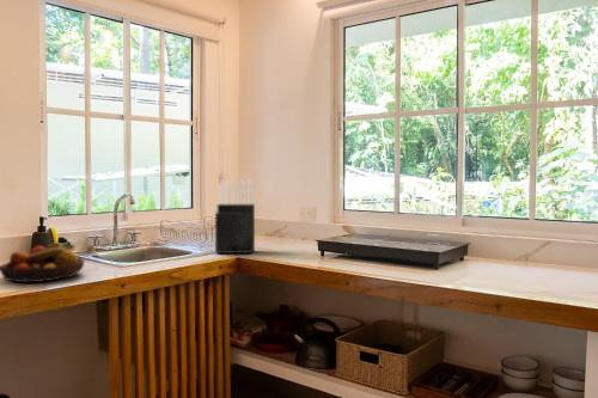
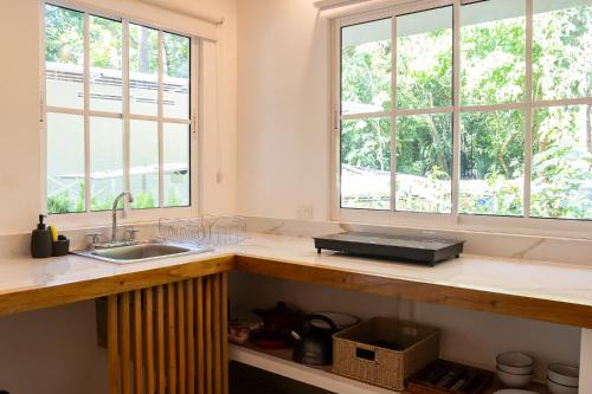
- knife block [214,179,256,255]
- fruit bowl [0,241,86,283]
